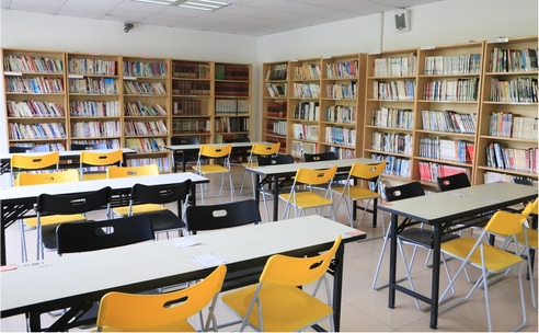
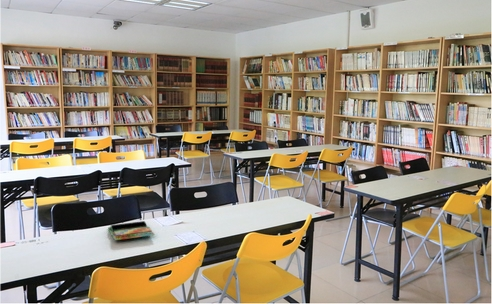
+ book [107,220,156,241]
